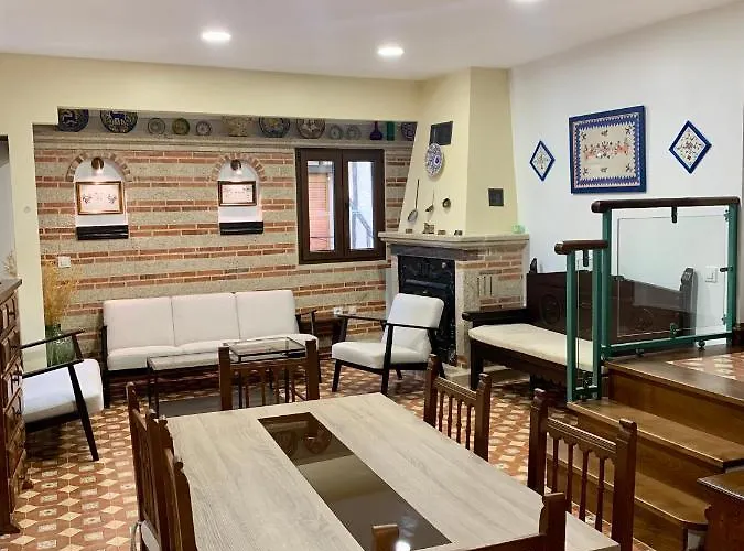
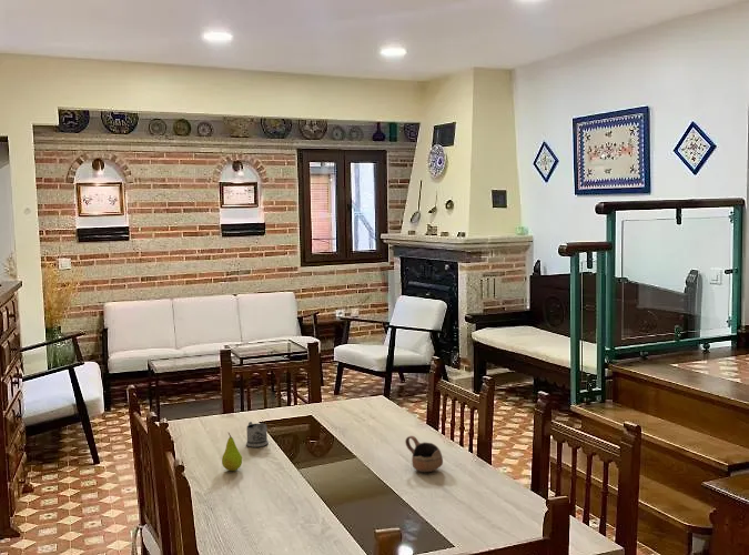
+ tea glass holder [245,421,270,448]
+ cup [404,435,444,473]
+ fruit [221,432,243,472]
